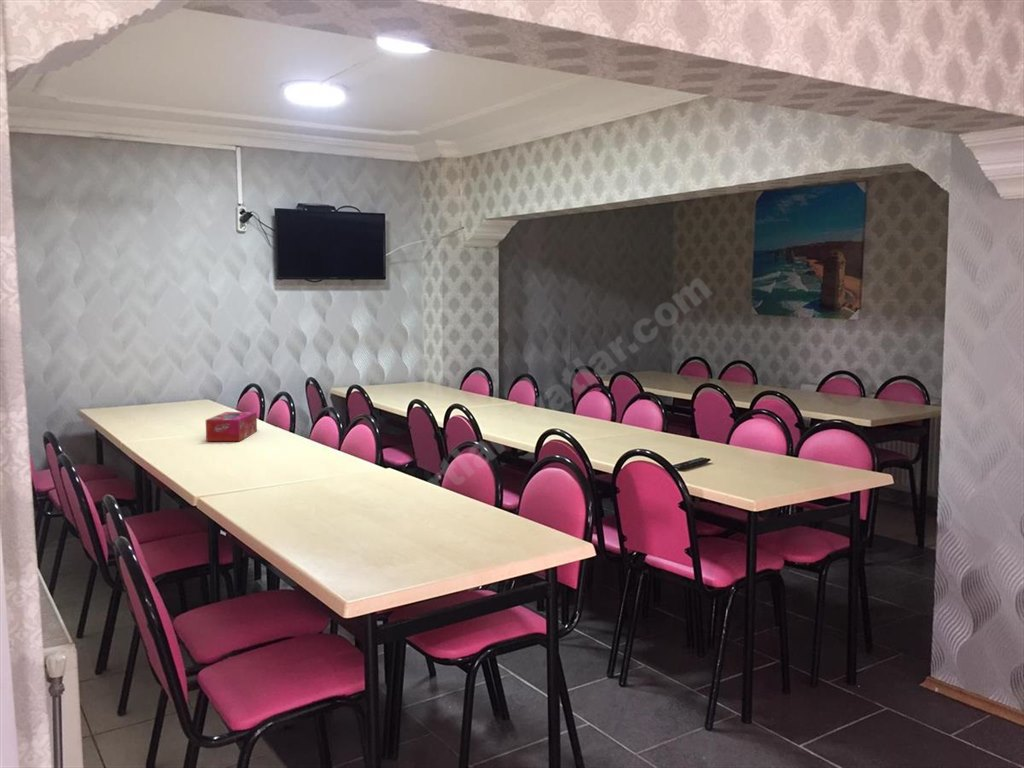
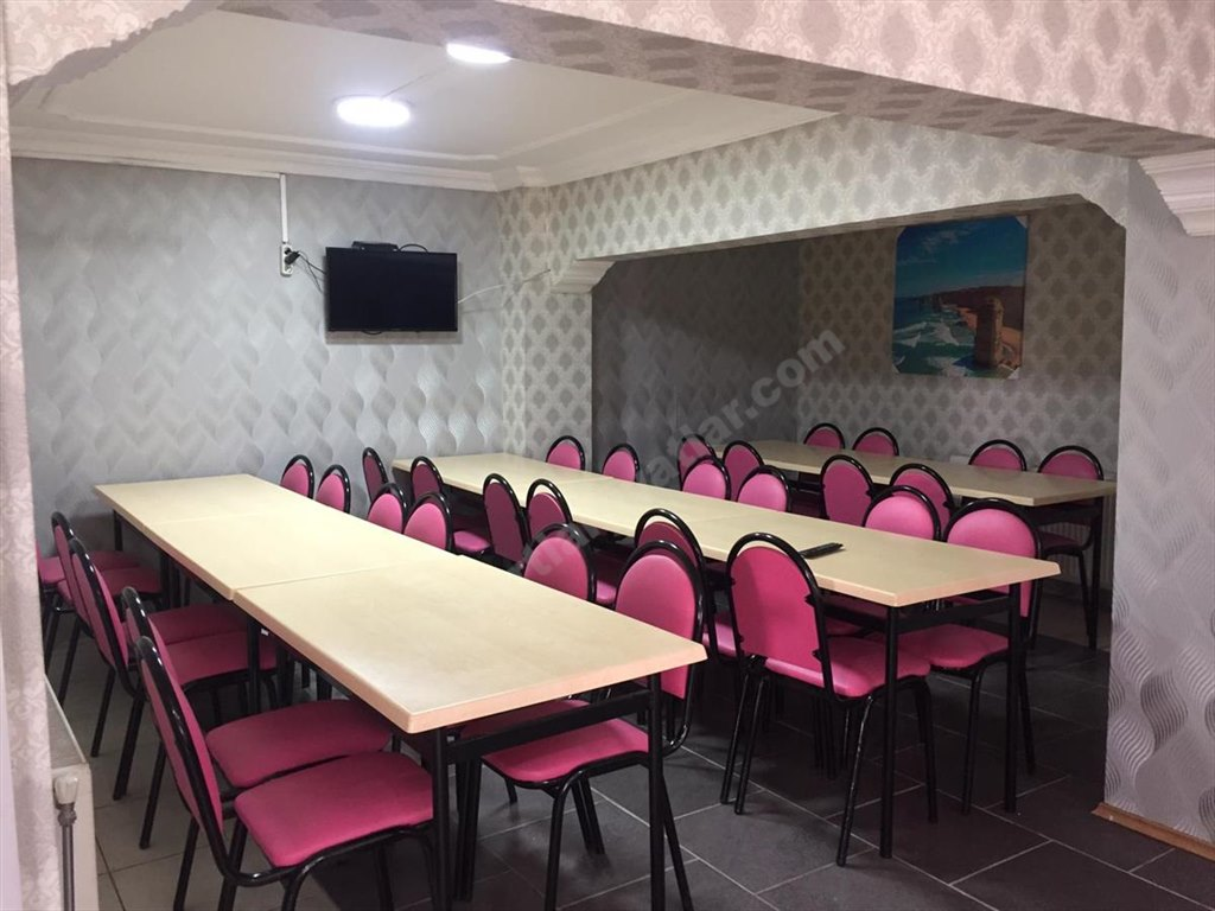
- tissue box [205,411,258,442]
